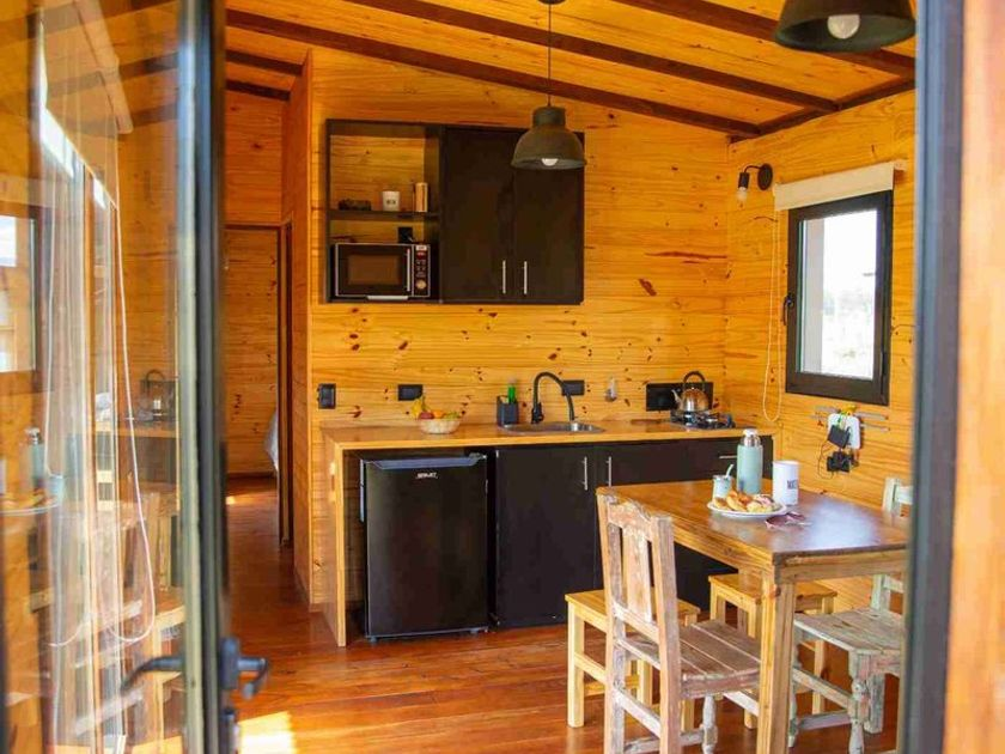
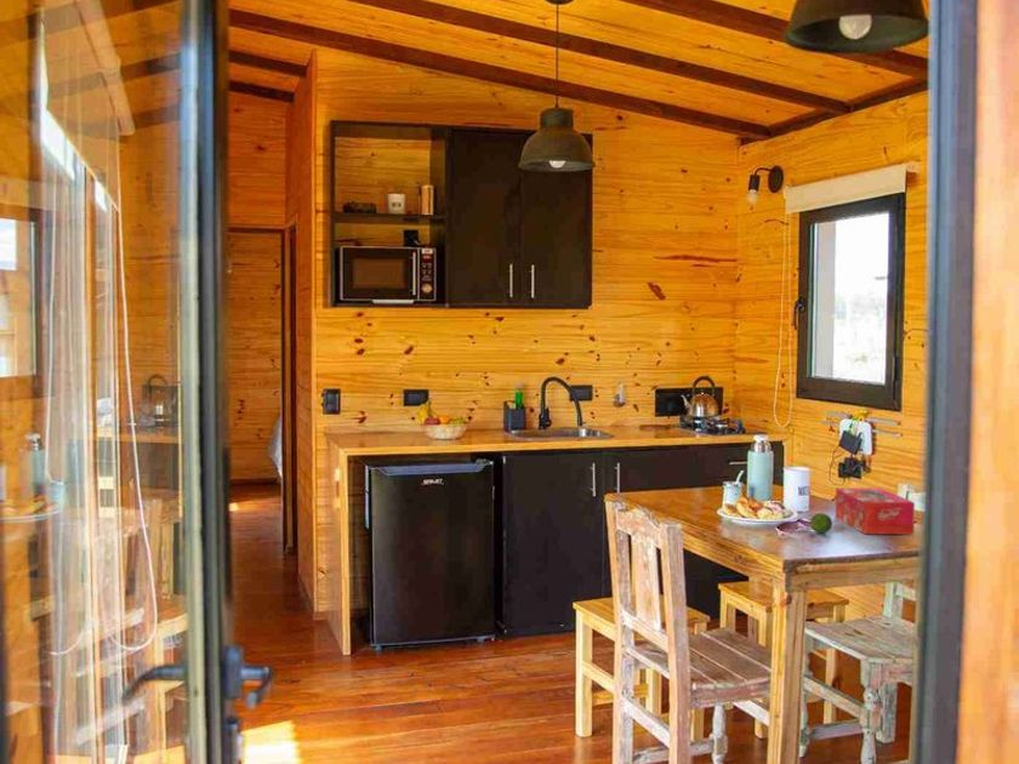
+ fruit [809,512,833,535]
+ tissue box [835,486,916,536]
